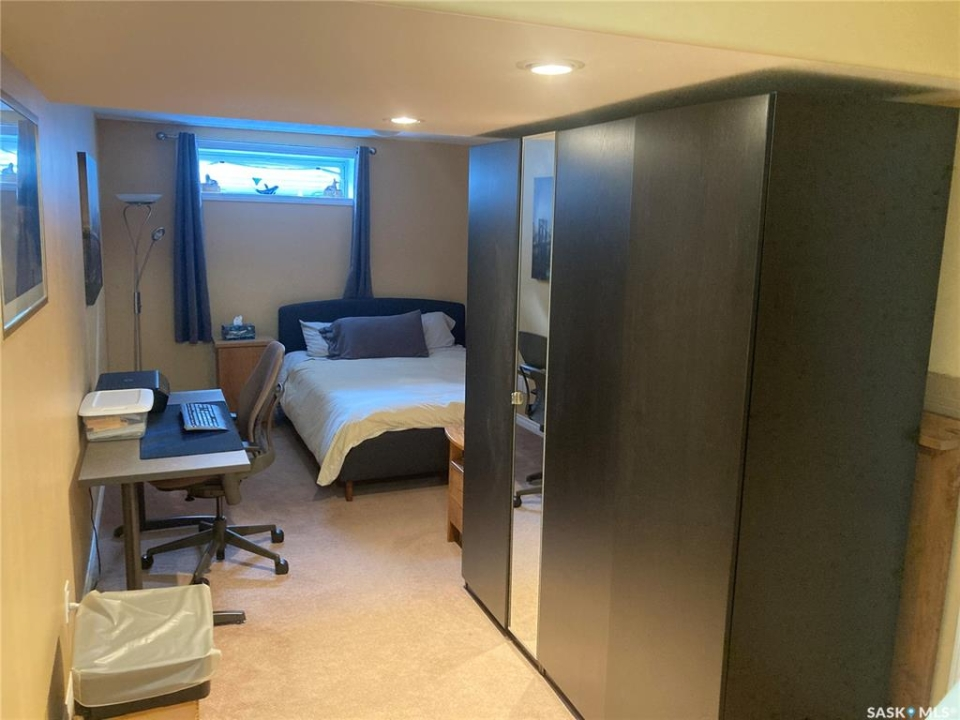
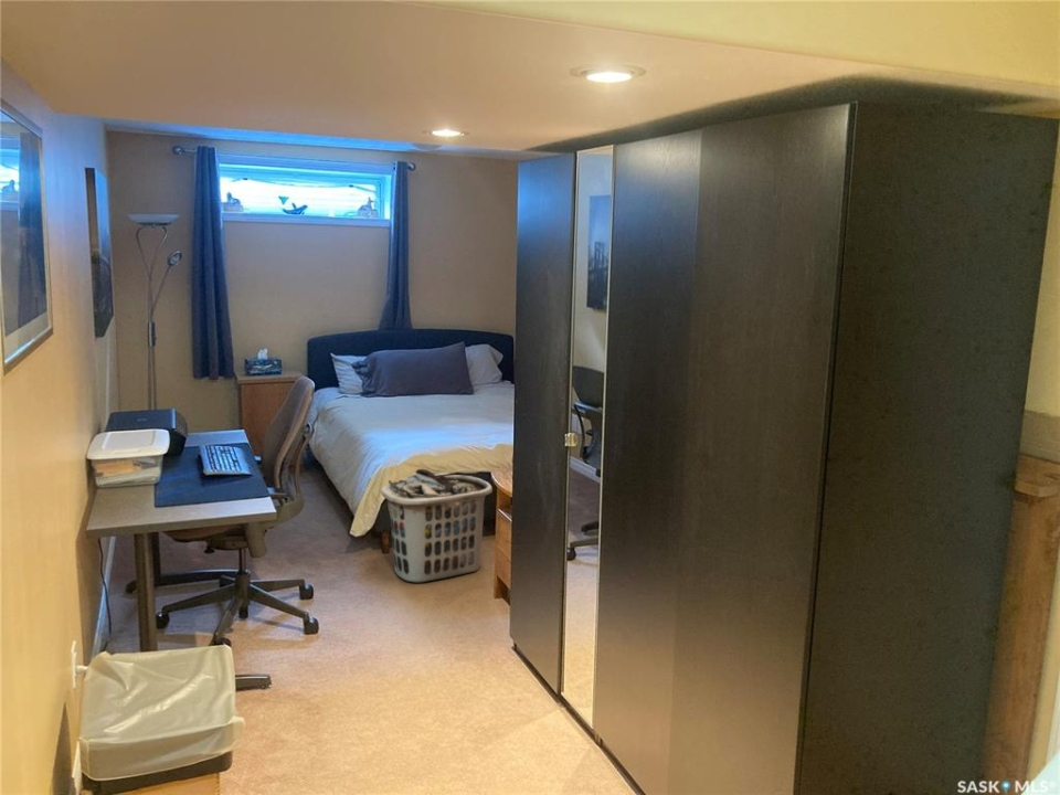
+ clothes hamper [380,468,494,584]
